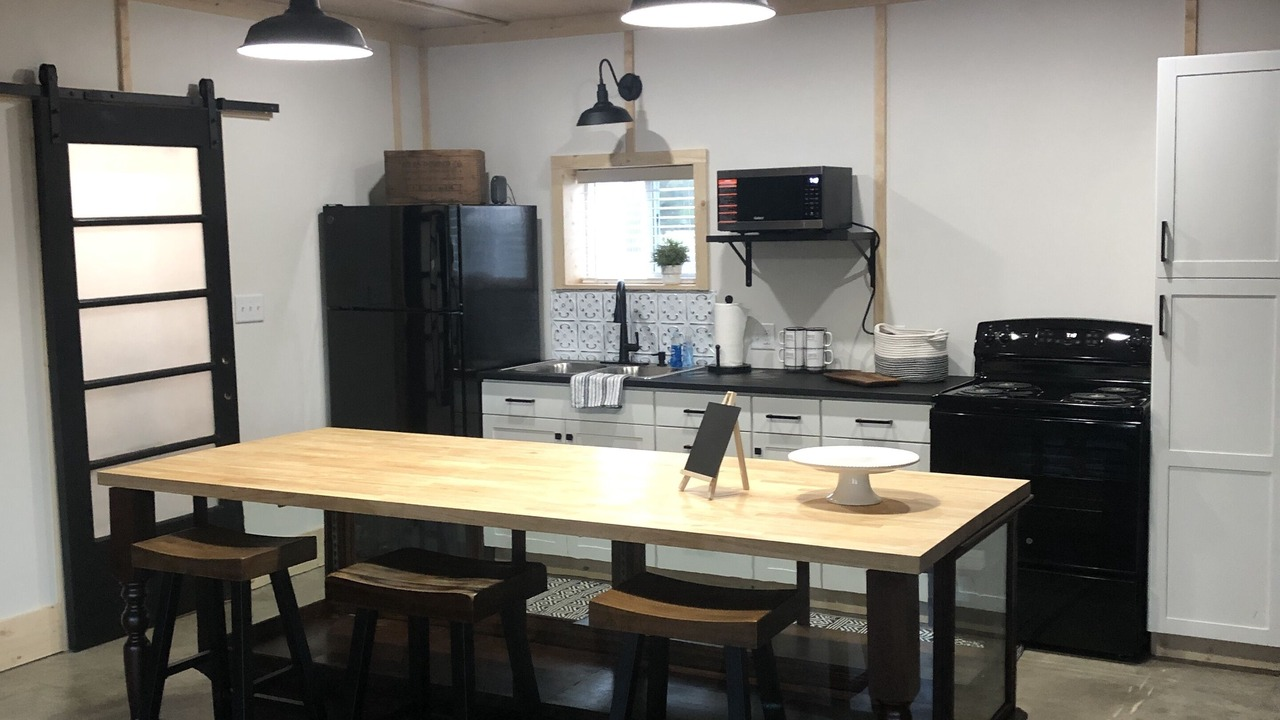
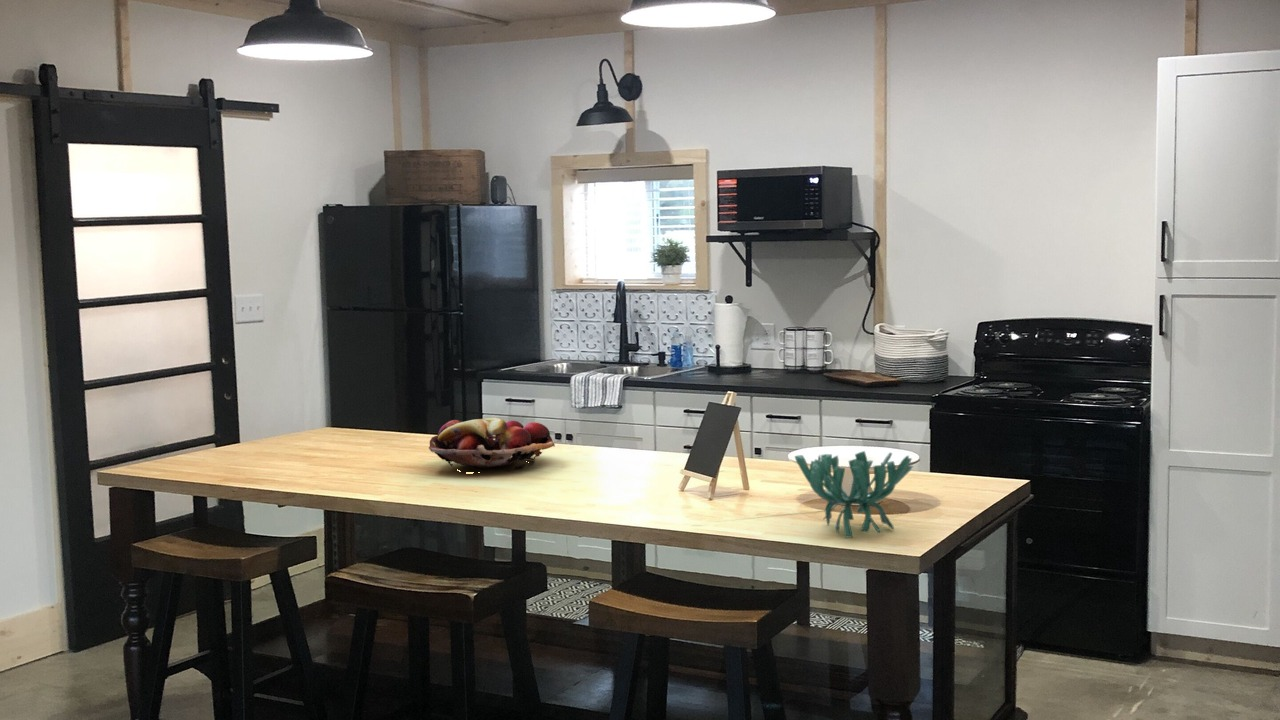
+ plant [794,450,914,539]
+ fruit basket [428,417,556,474]
